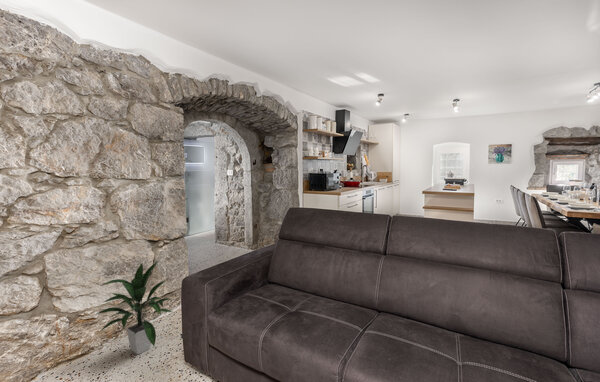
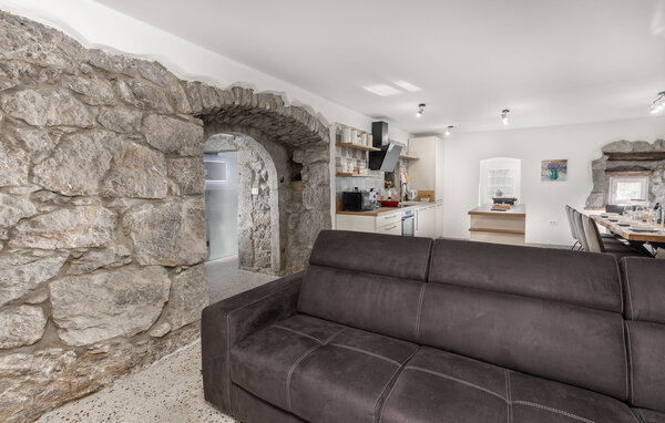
- indoor plant [91,260,173,355]
